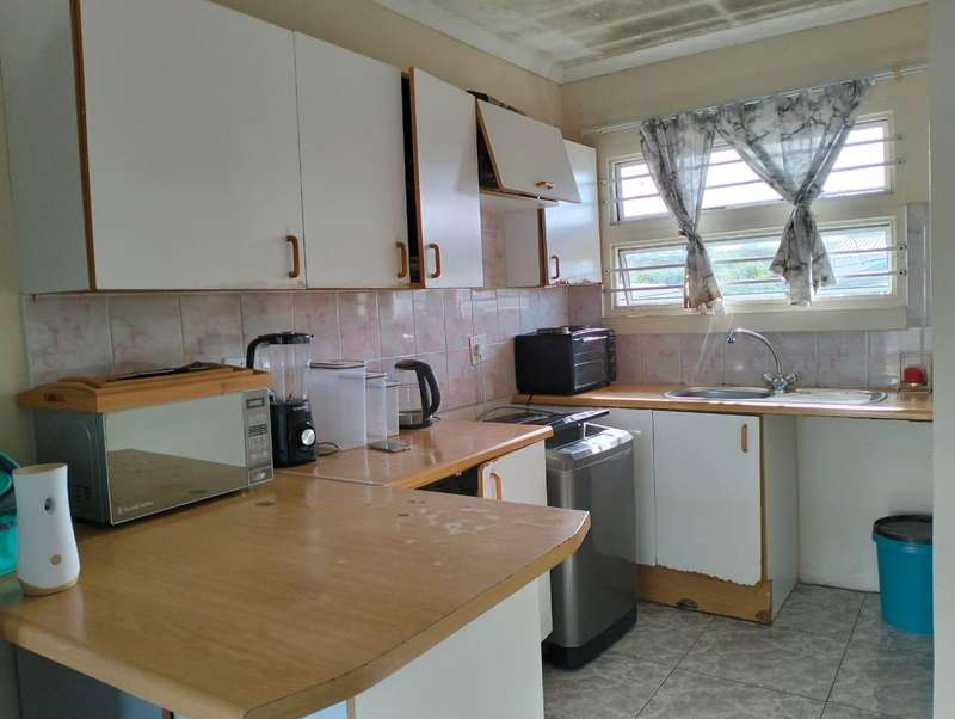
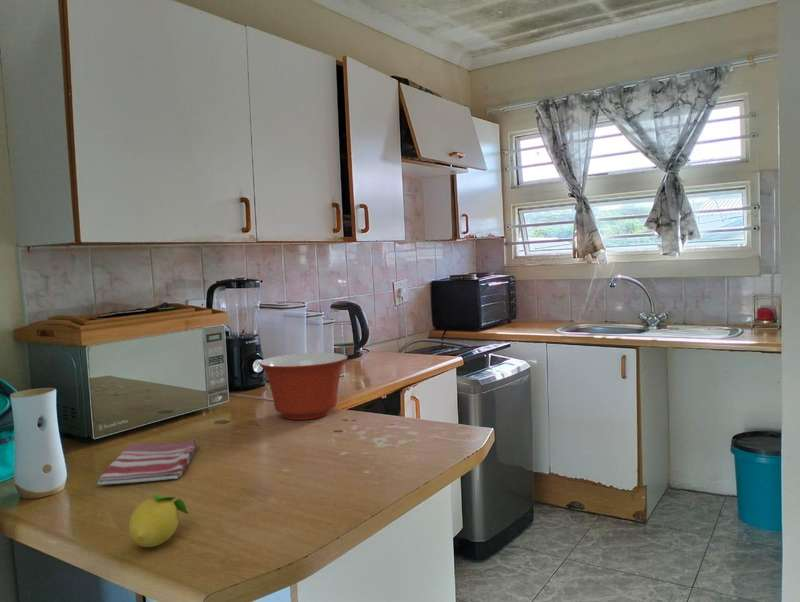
+ fruit [128,491,190,548]
+ mixing bowl [258,352,349,421]
+ dish towel [96,438,198,486]
